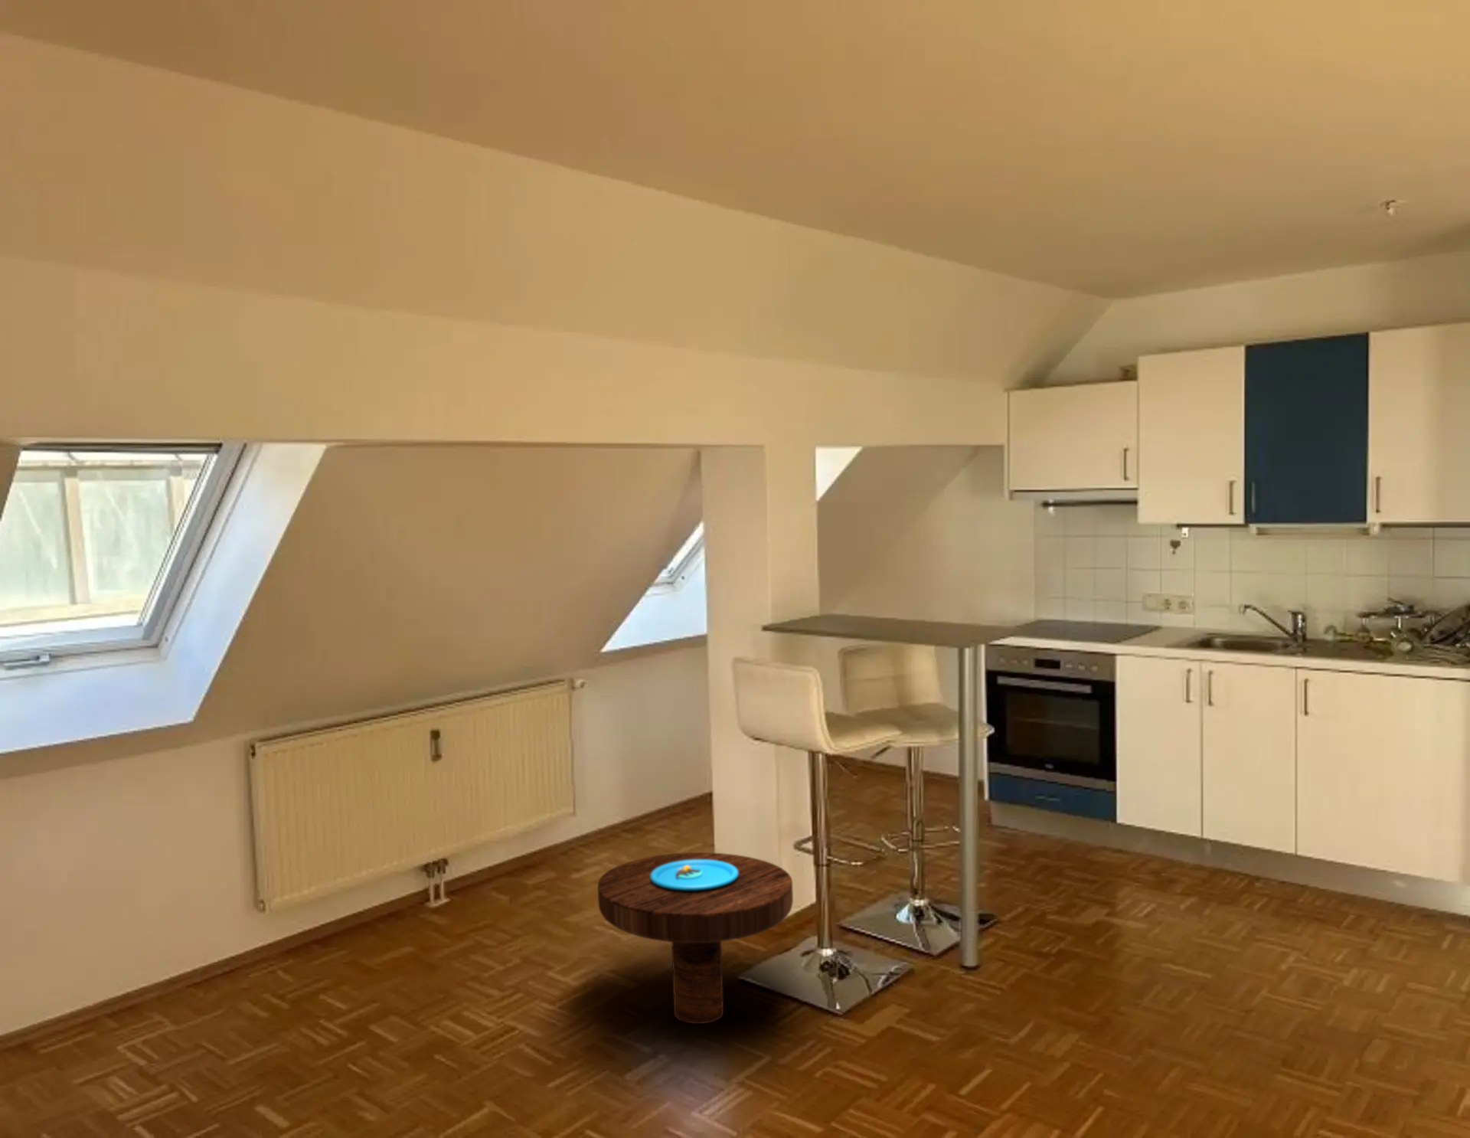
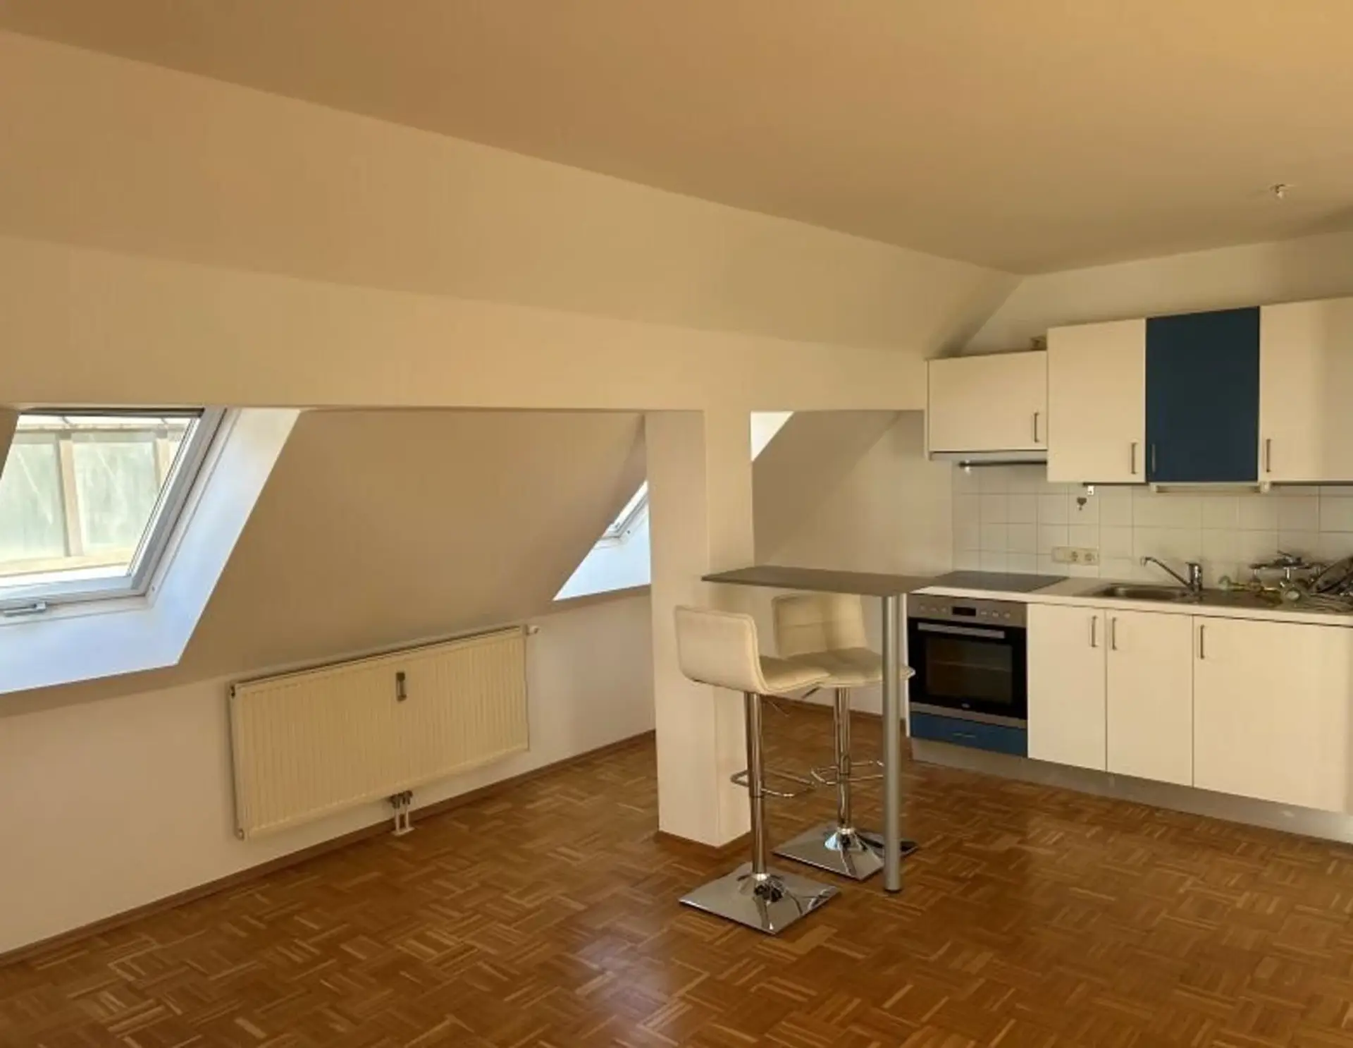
- side table [597,852,793,1025]
